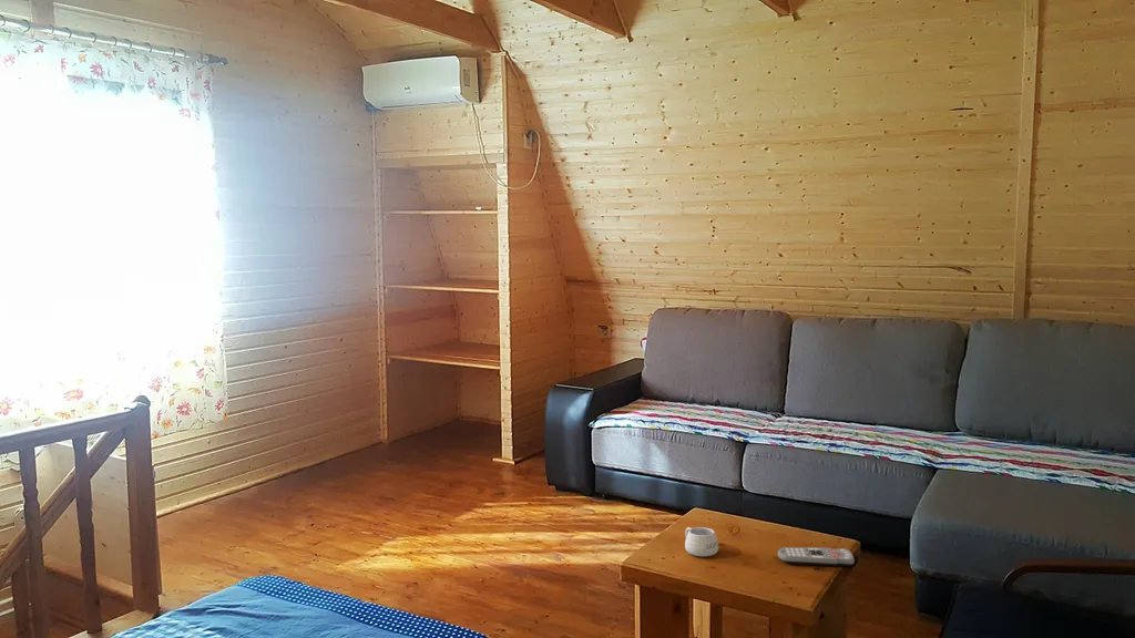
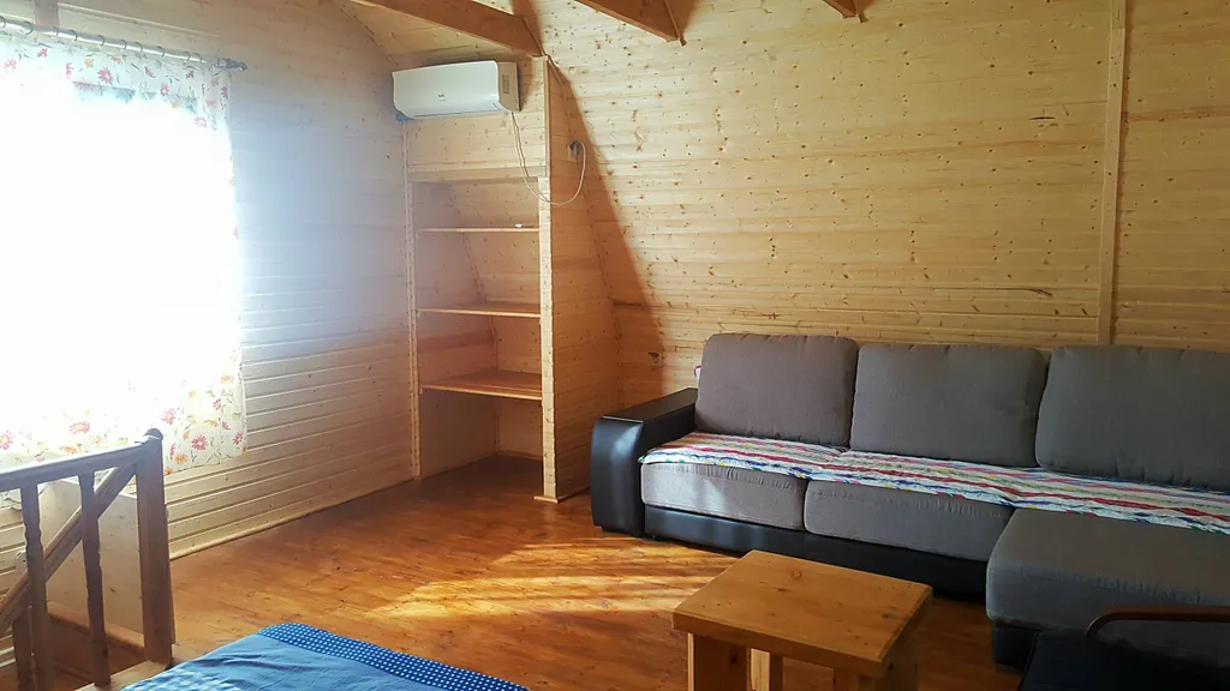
- remote control [777,546,856,567]
- mug [684,526,719,557]
